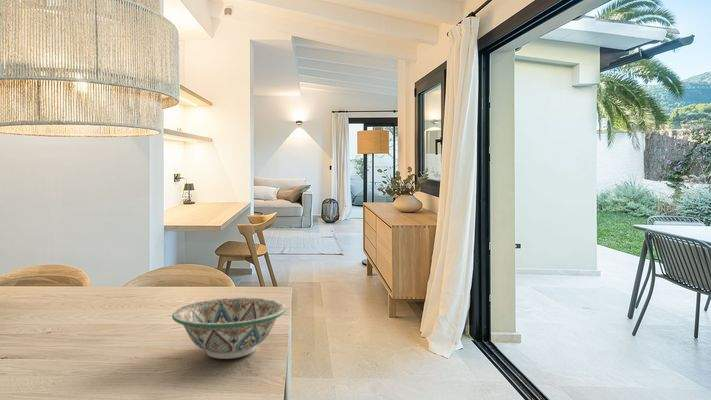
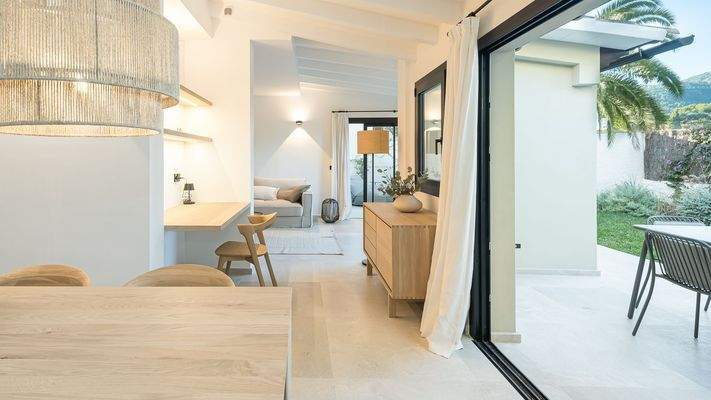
- decorative bowl [171,296,287,360]
